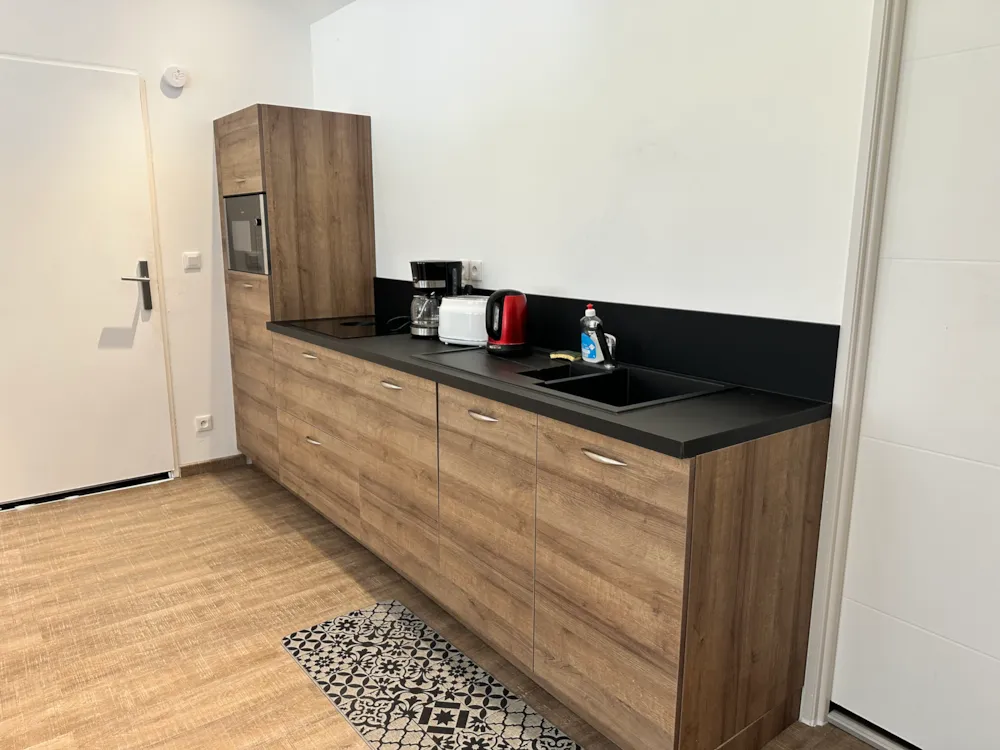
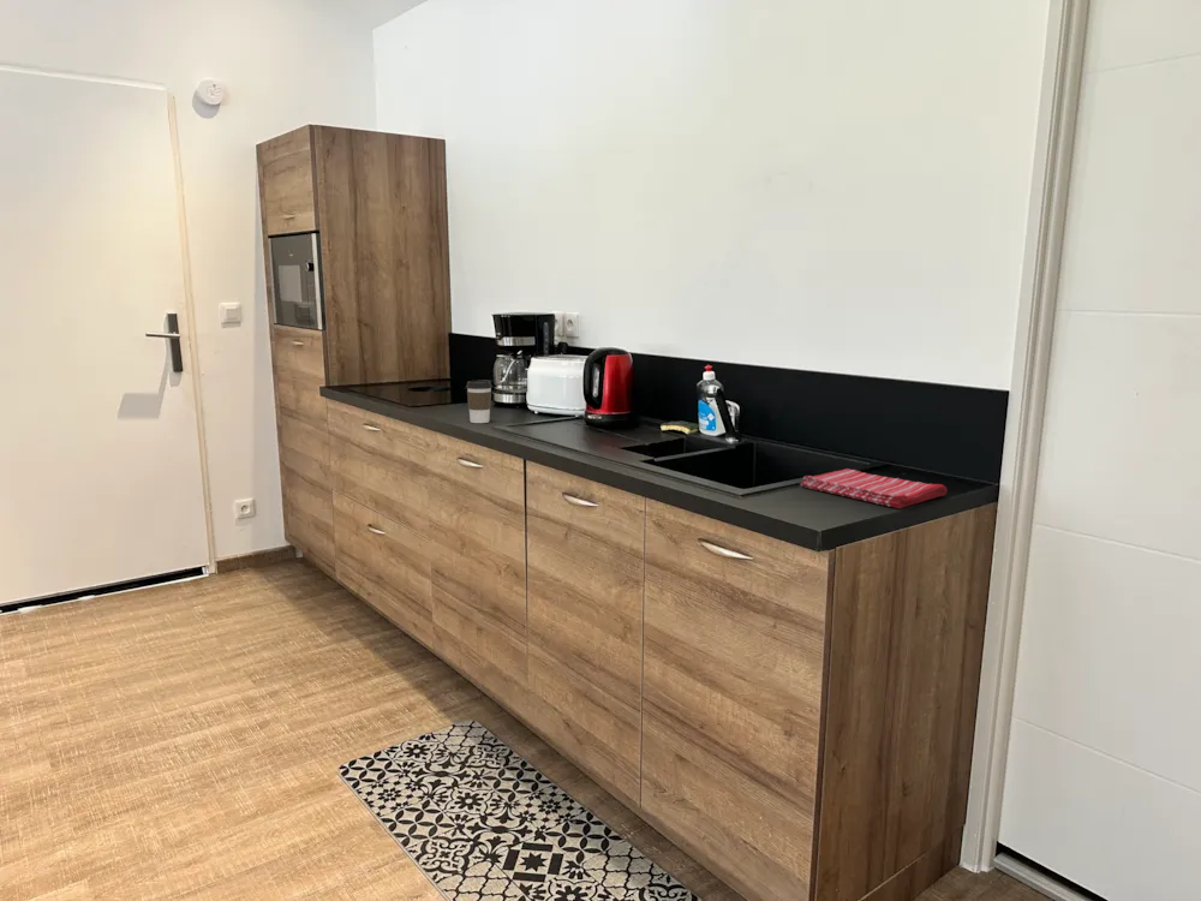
+ coffee cup [465,380,494,424]
+ dish towel [799,467,948,509]
